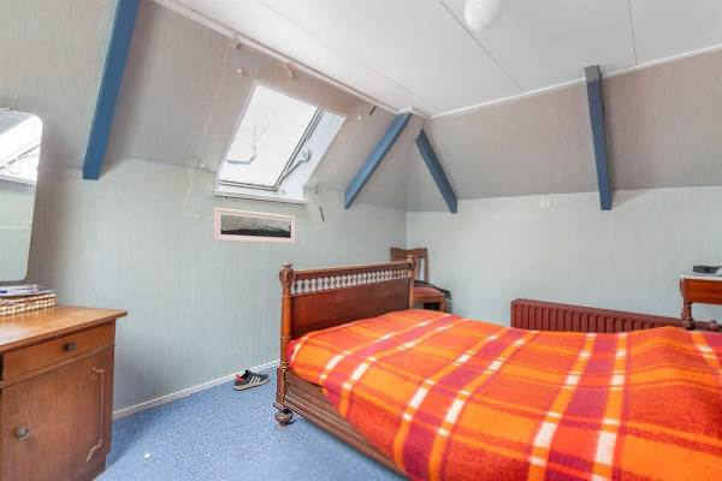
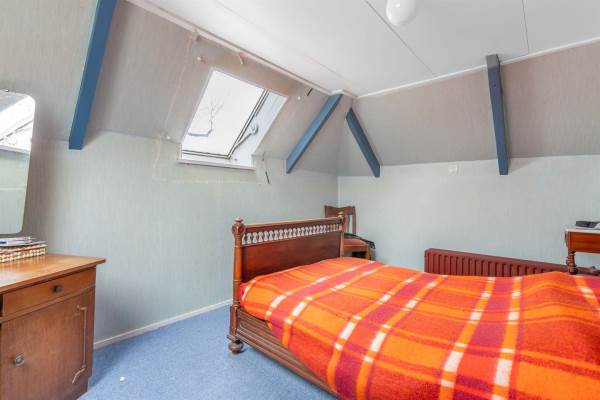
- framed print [212,207,297,245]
- sneaker [233,368,271,391]
